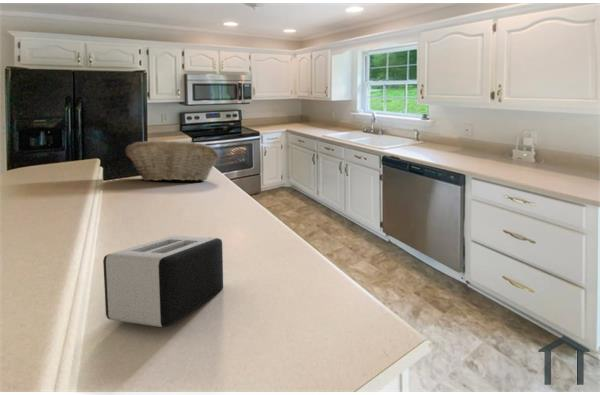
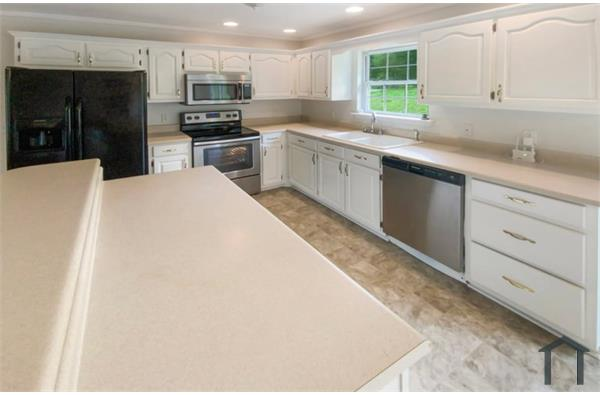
- fruit basket [125,140,220,182]
- toaster [102,235,224,328]
